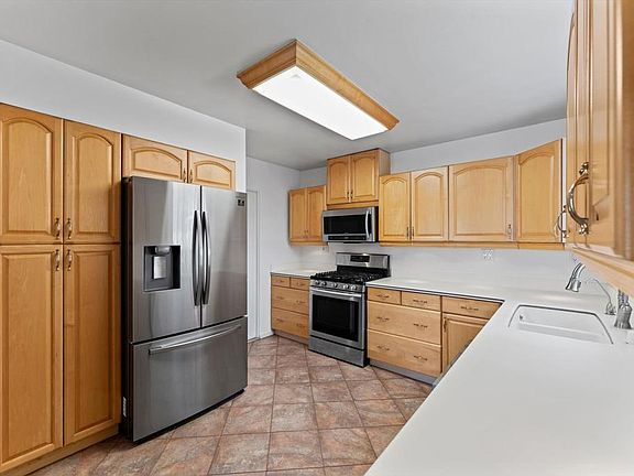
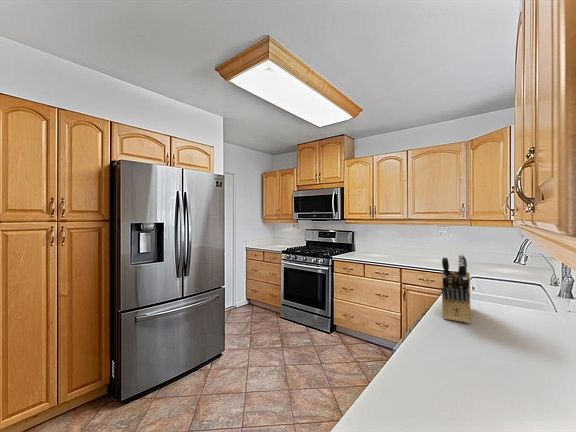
+ knife block [440,254,472,324]
